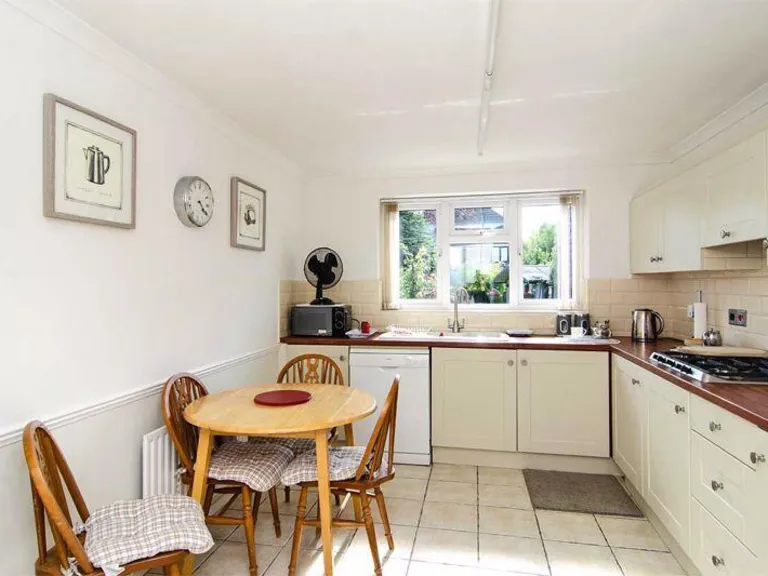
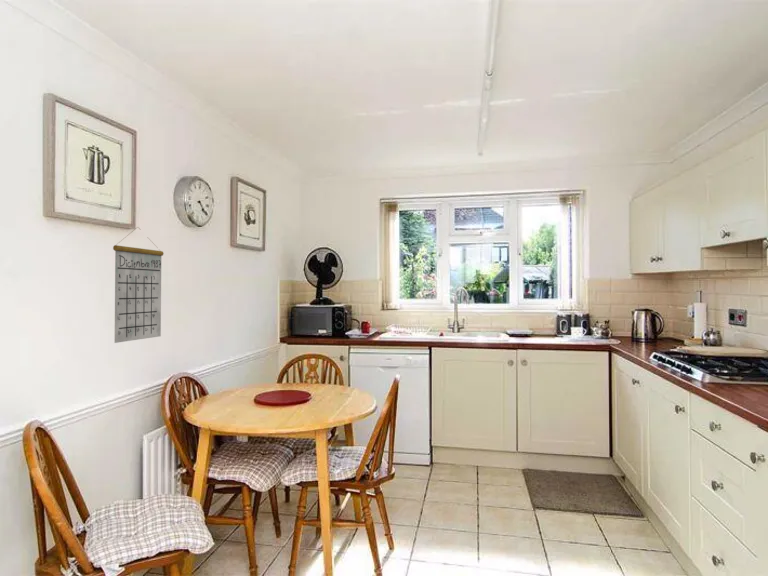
+ calendar [112,226,164,344]
